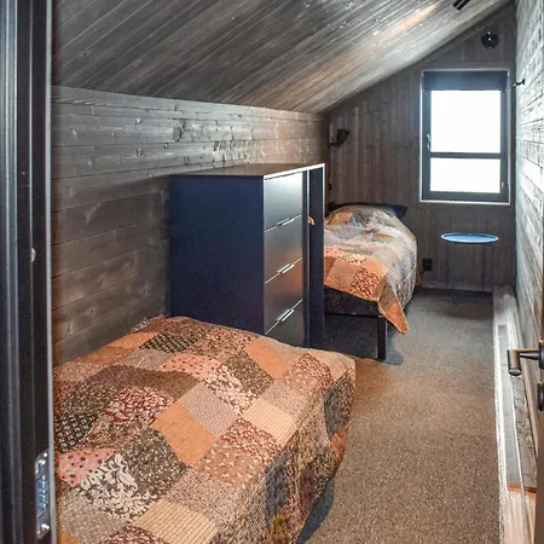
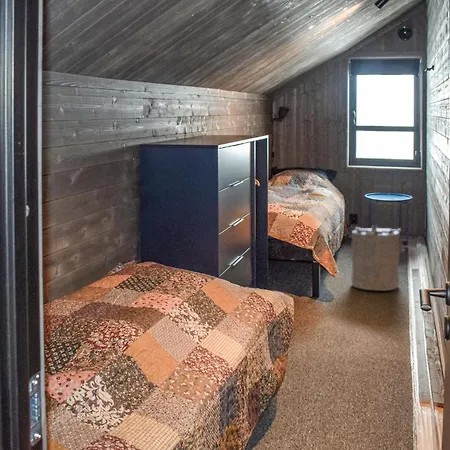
+ laundry hamper [351,224,409,292]
